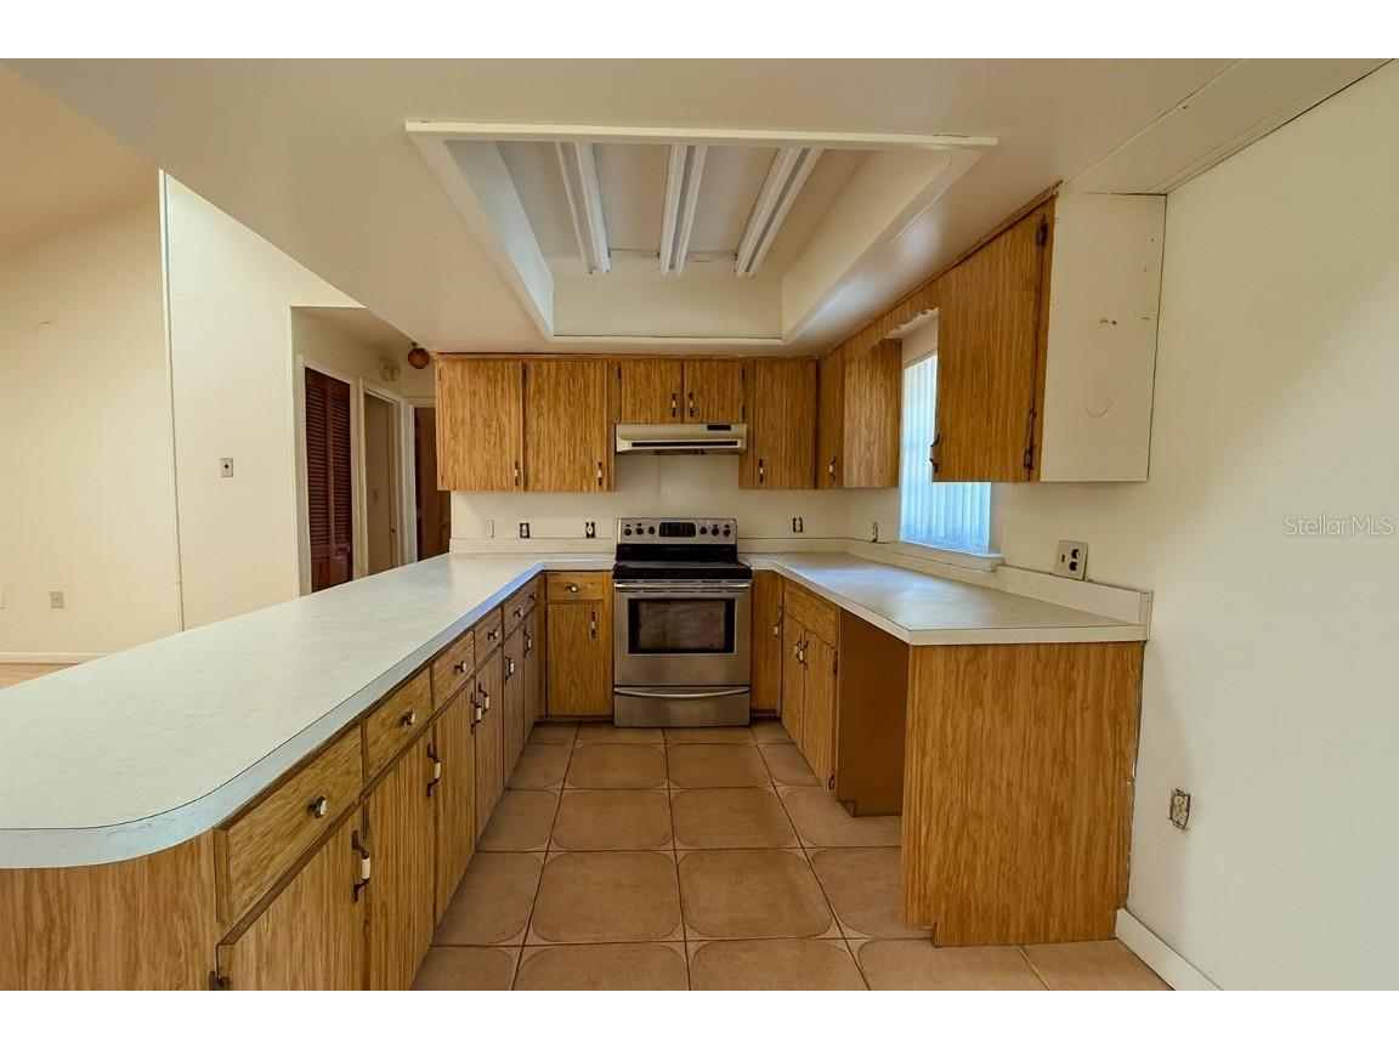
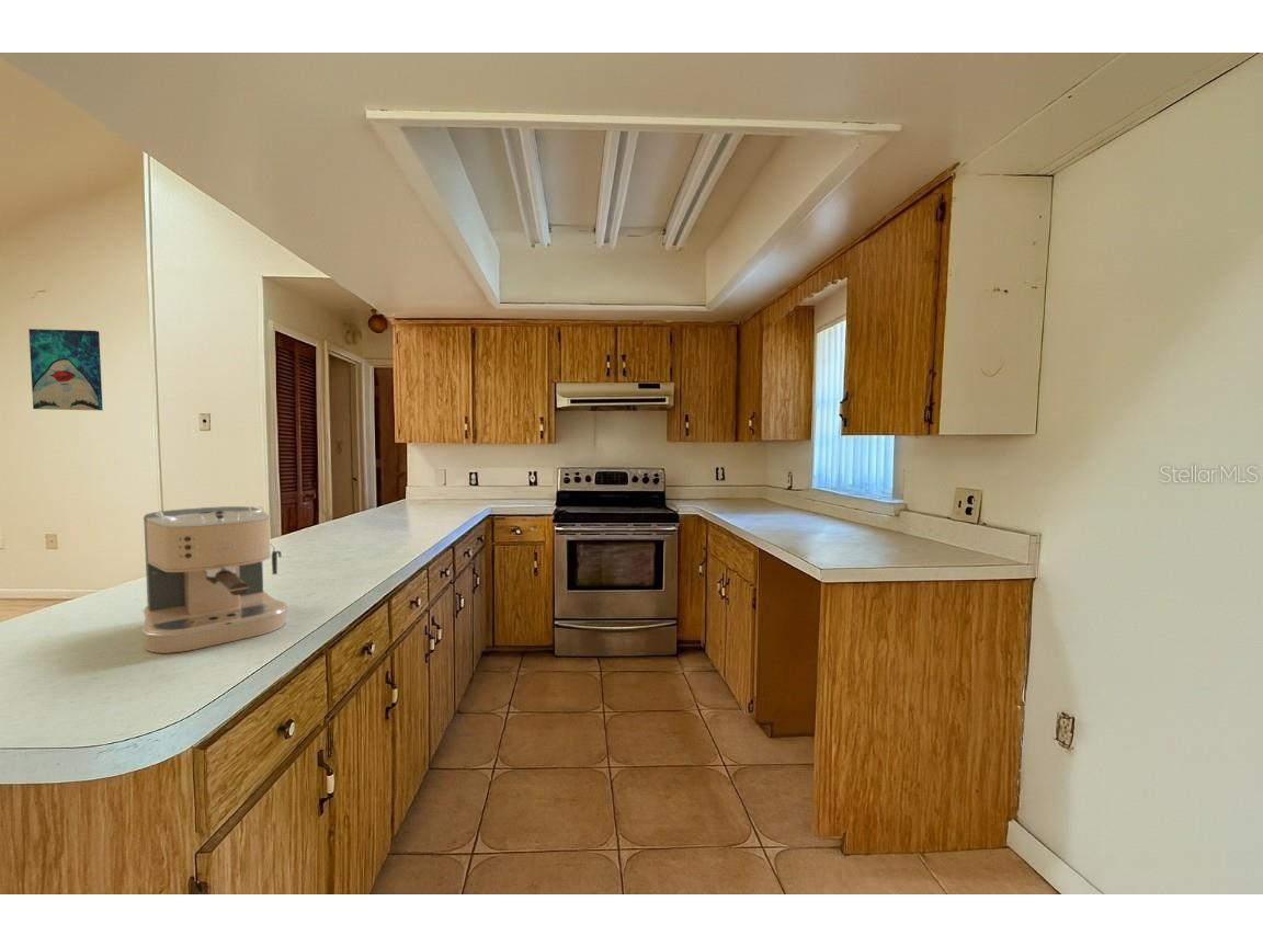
+ wall art [27,328,104,411]
+ coffee maker [141,504,289,654]
